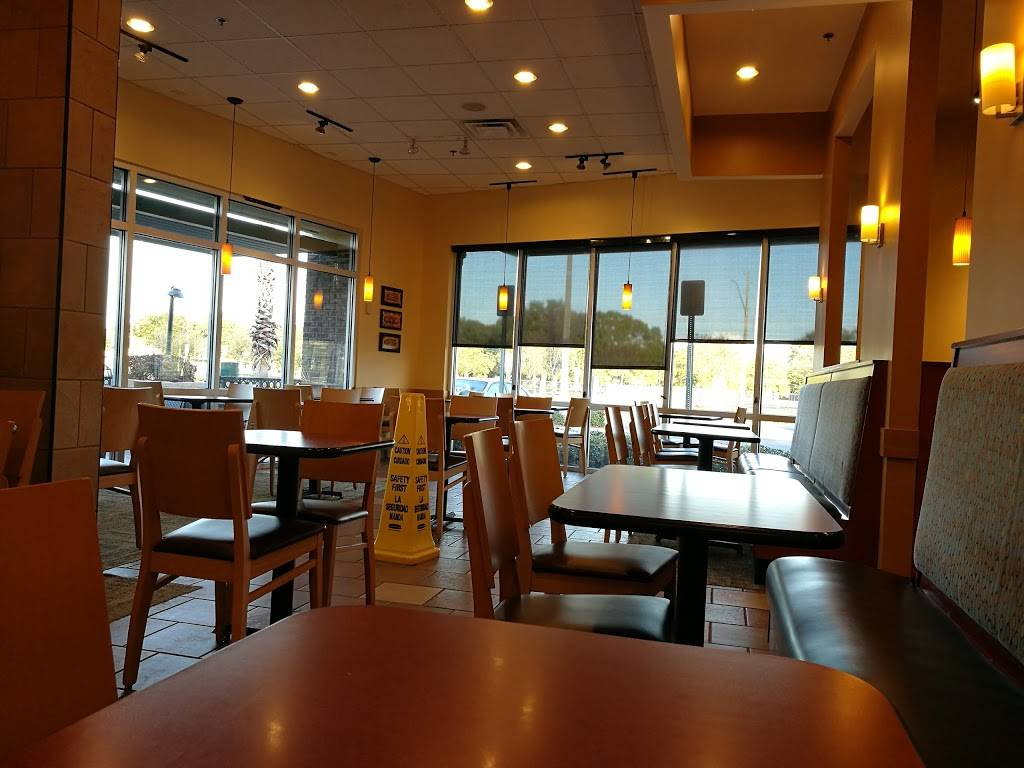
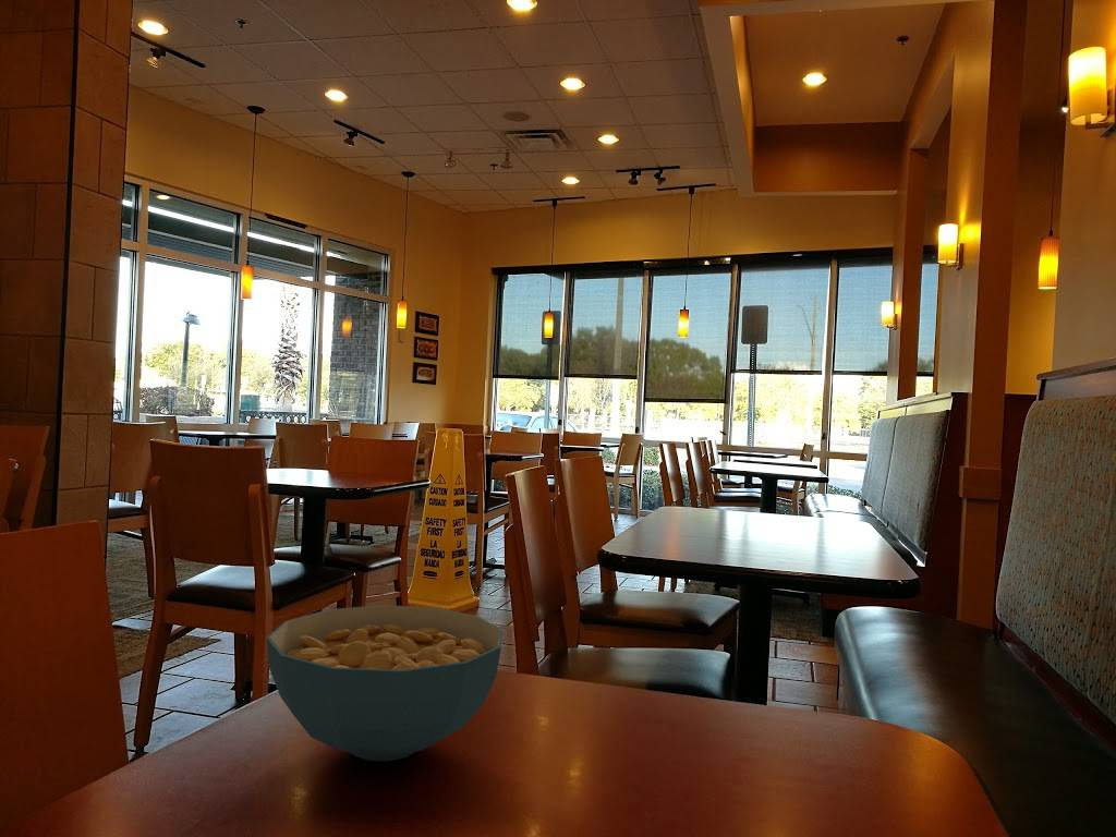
+ cereal bowl [266,604,505,762]
